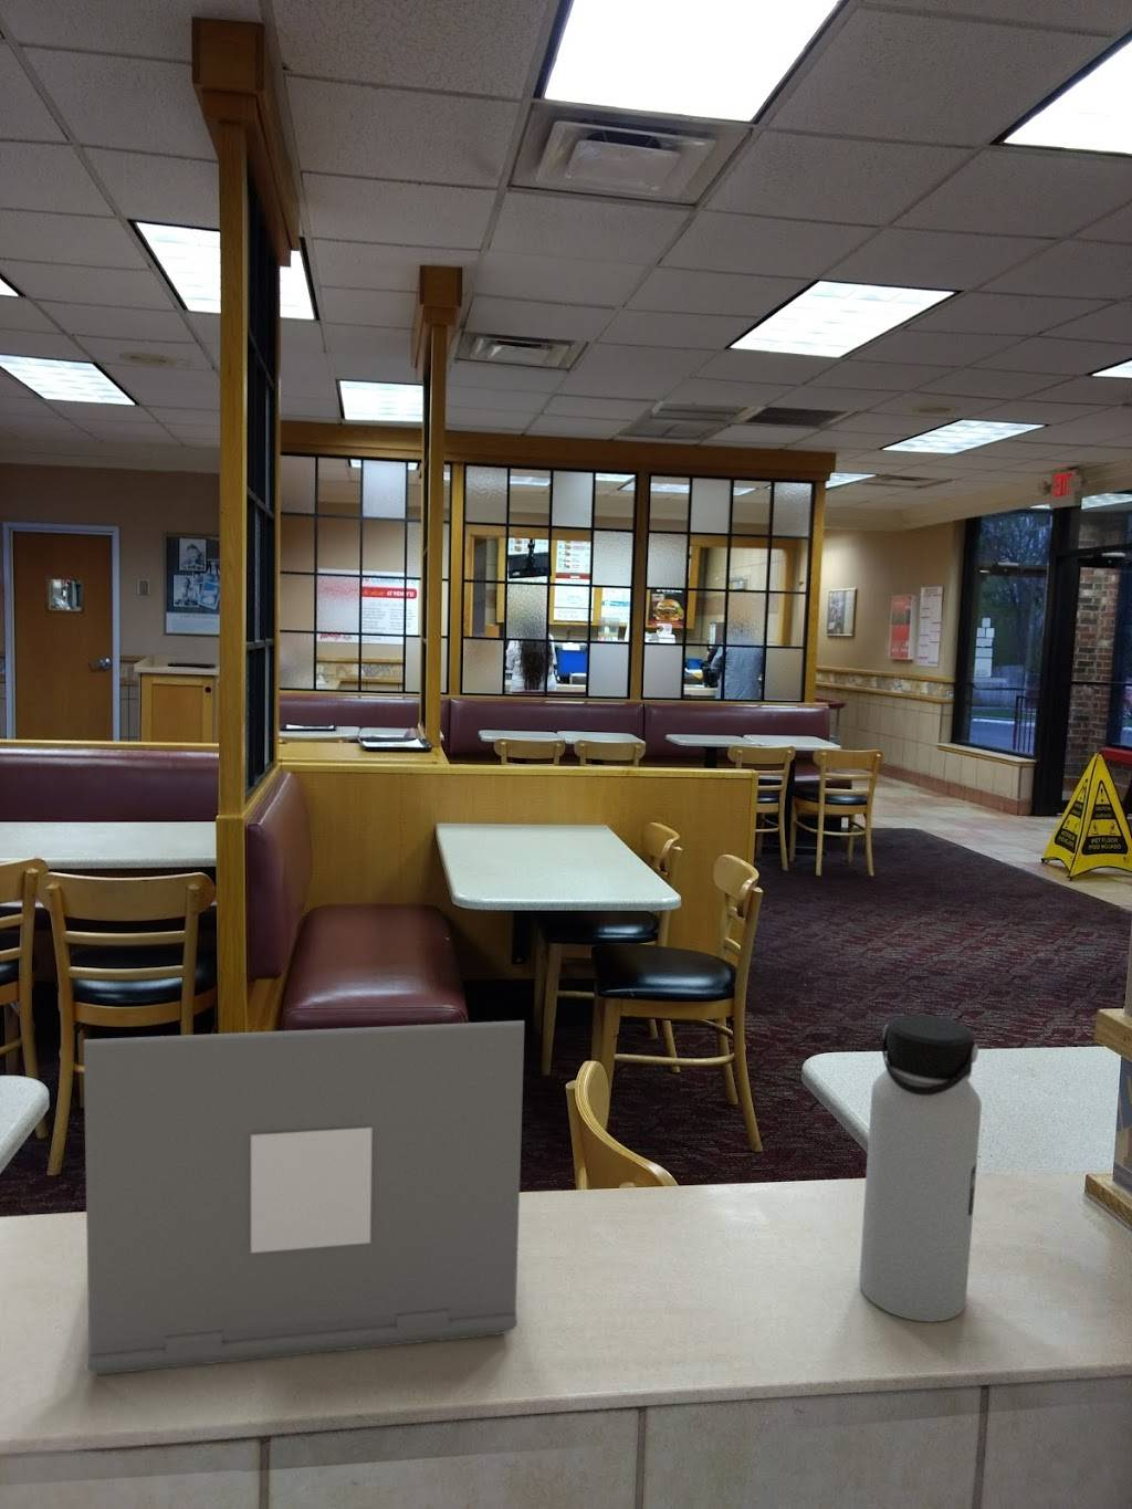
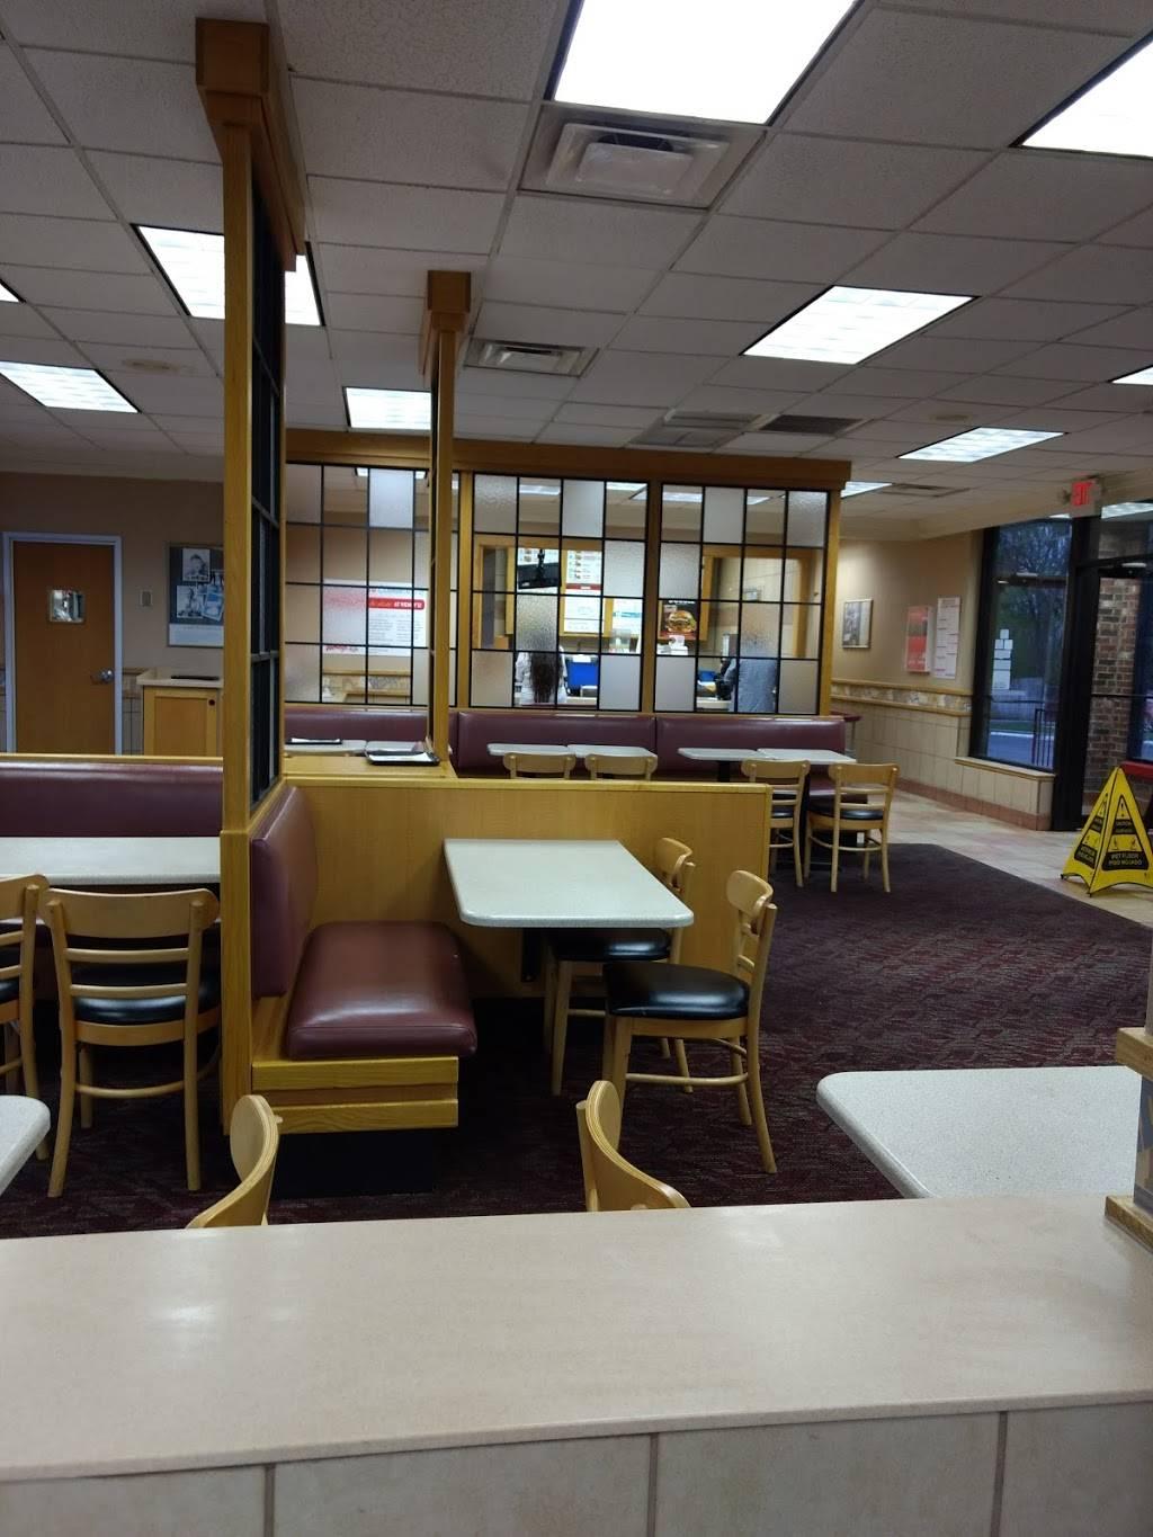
- laptop [83,1019,526,1376]
- water bottle [859,1014,982,1323]
